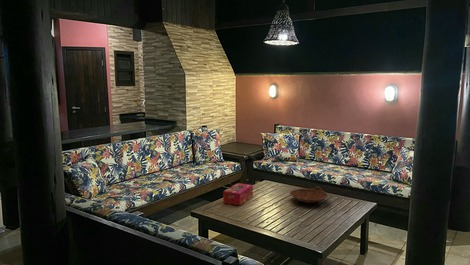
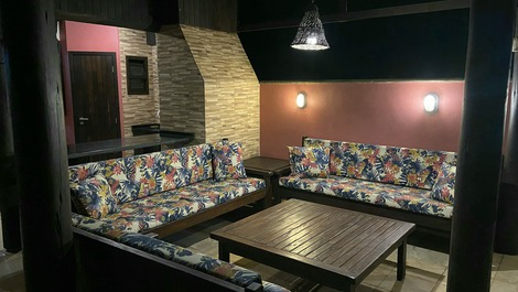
- tissue box [222,182,254,206]
- bowl [289,186,329,204]
